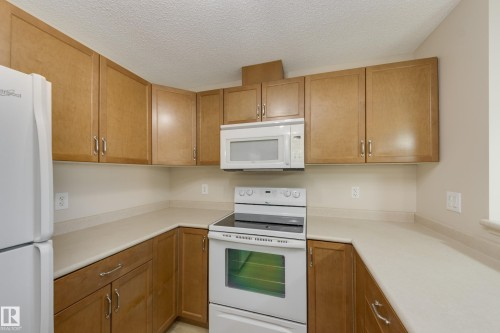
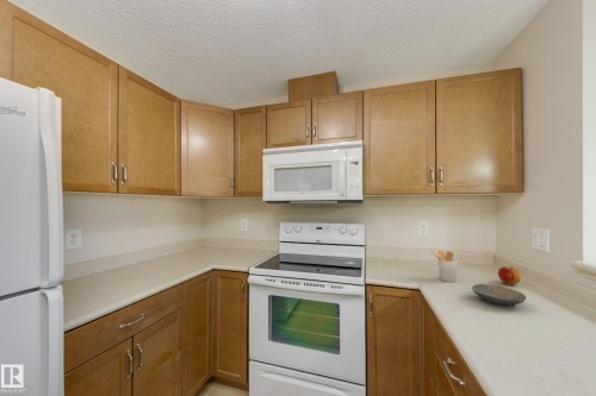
+ bowl [471,283,527,308]
+ utensil holder [429,249,459,283]
+ apple [497,265,523,287]
